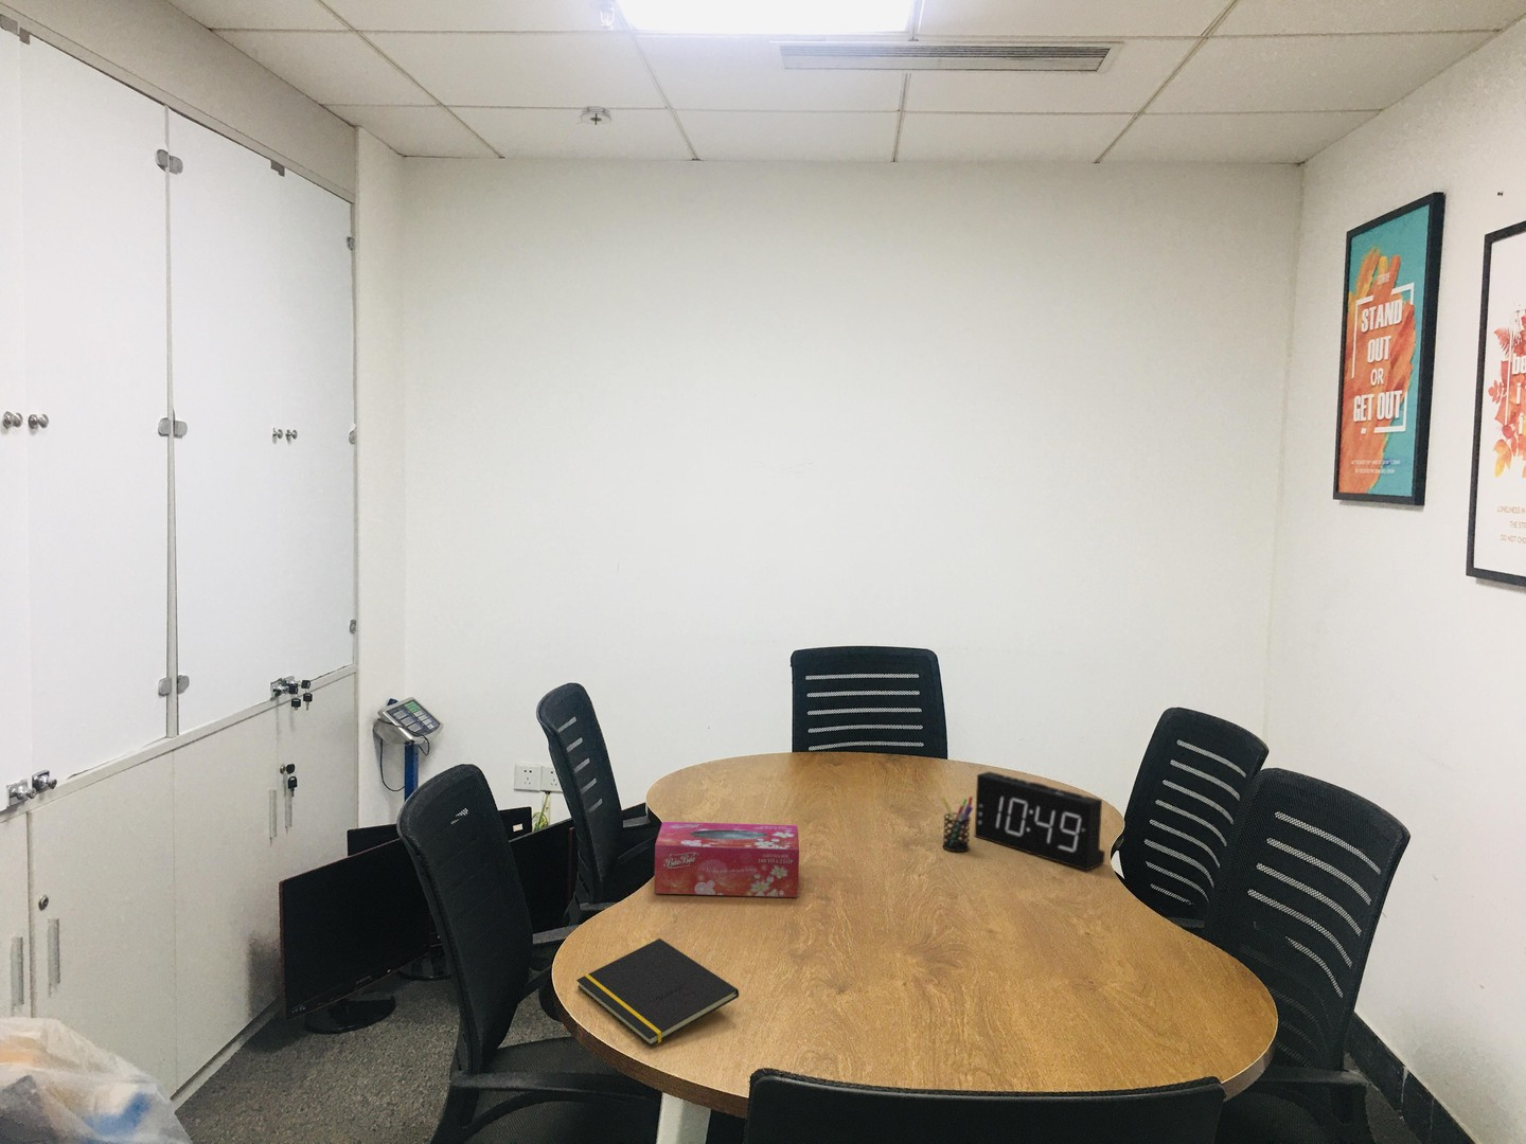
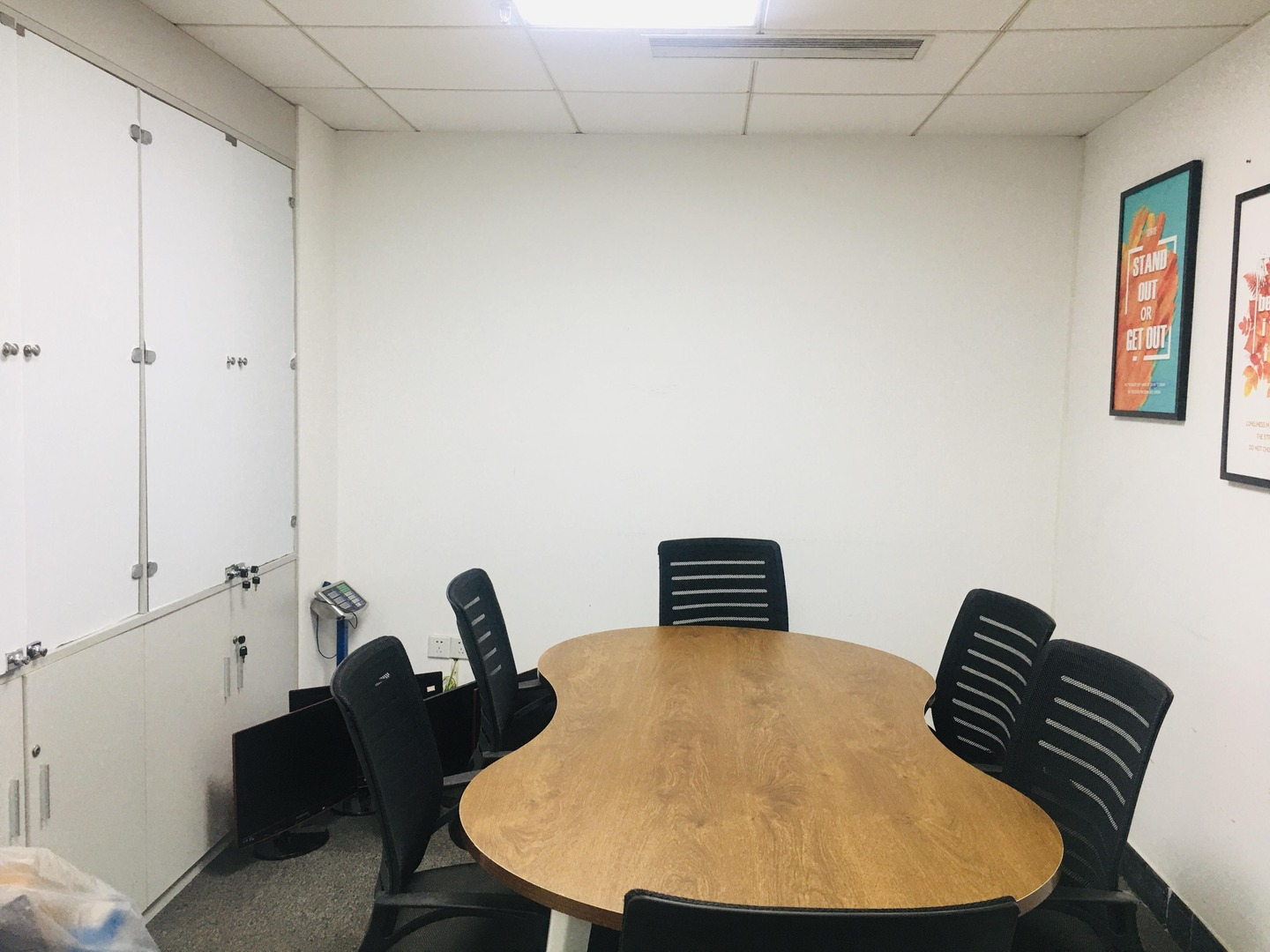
- smoke detector [577,103,615,126]
- alarm clock [974,770,1107,871]
- notepad [576,937,740,1048]
- tissue box [652,821,800,898]
- pen holder [940,796,974,853]
